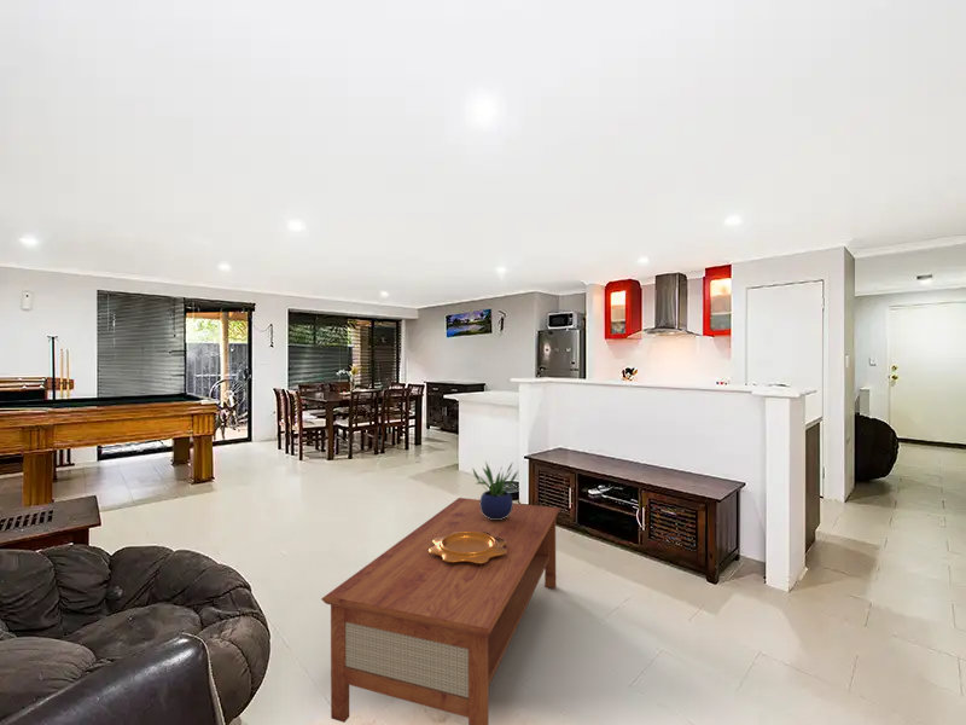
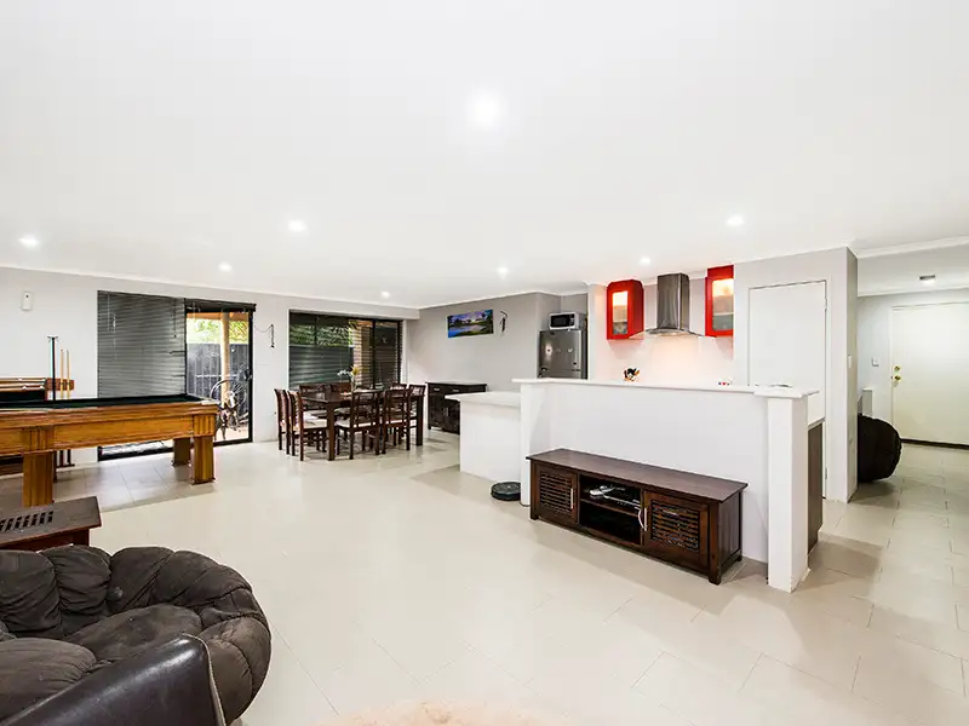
- coffee table [320,497,561,725]
- decorative bowl [429,532,507,563]
- potted plant [471,460,520,520]
